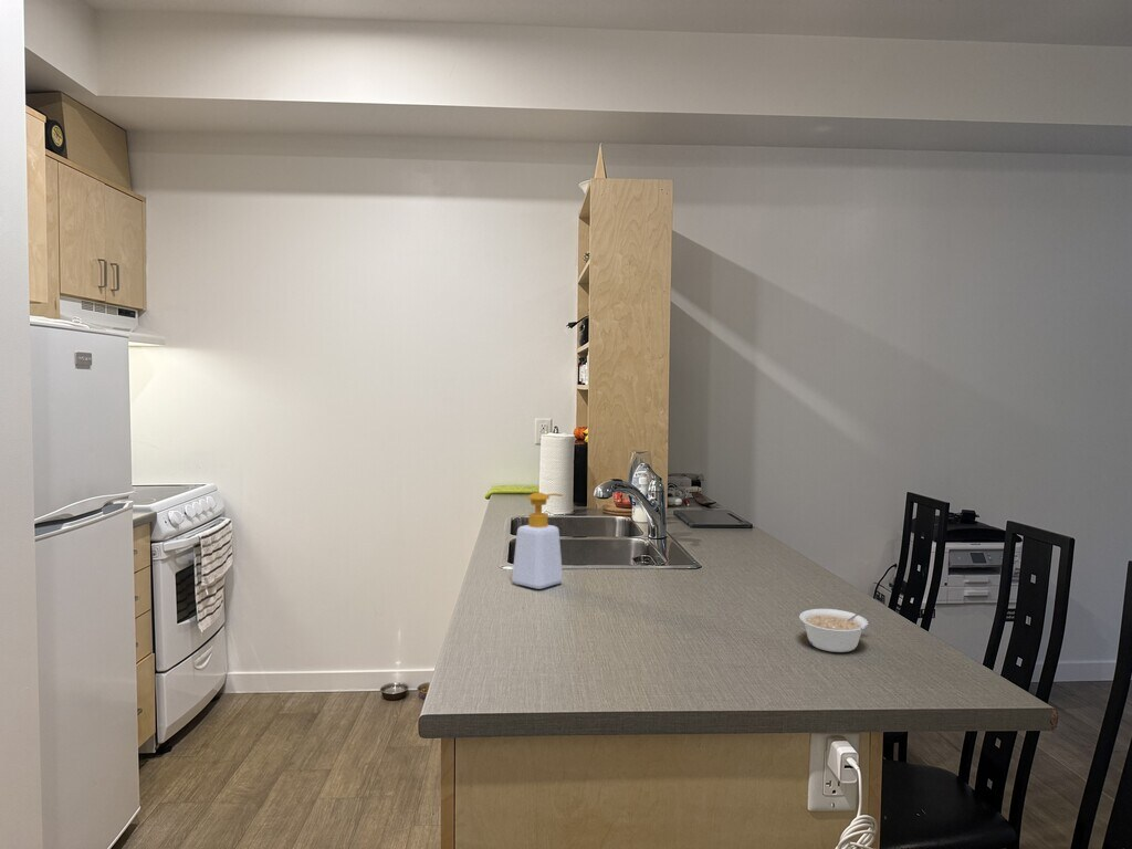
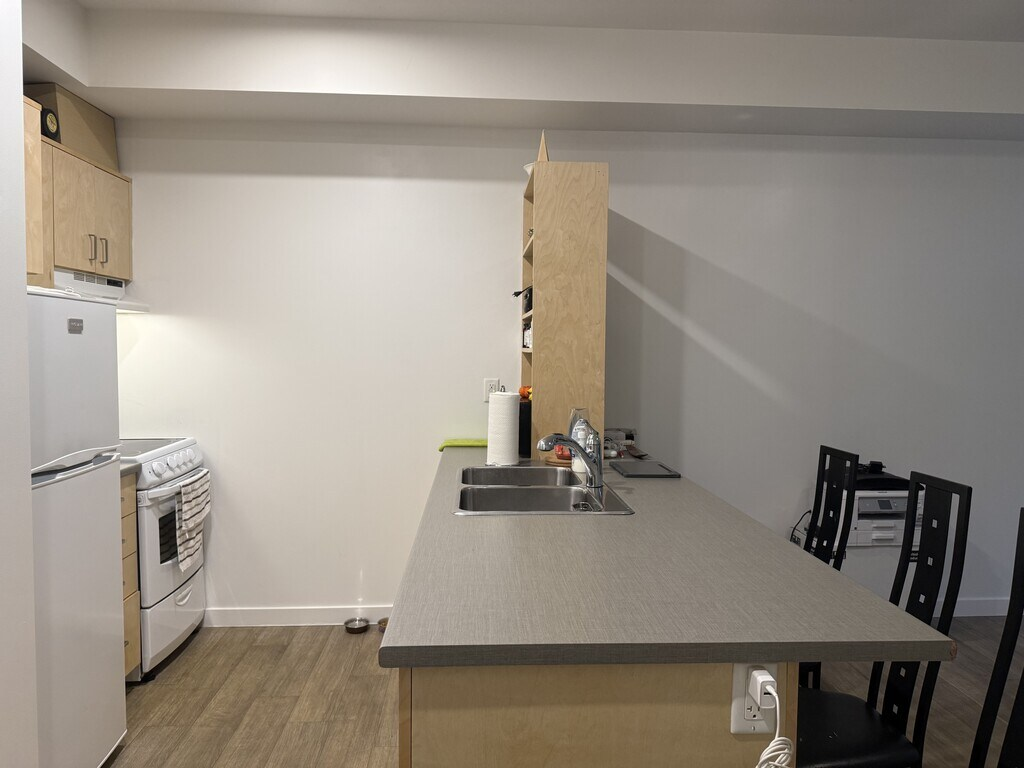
- legume [798,606,870,653]
- soap bottle [511,491,564,590]
